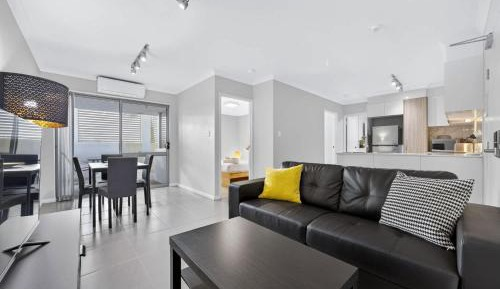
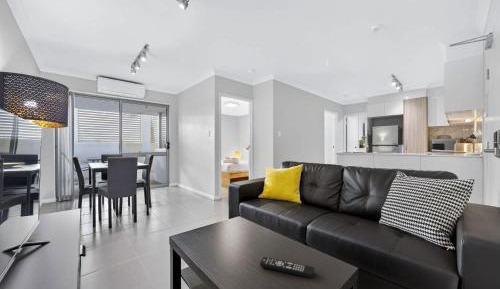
+ remote control [259,256,315,279]
